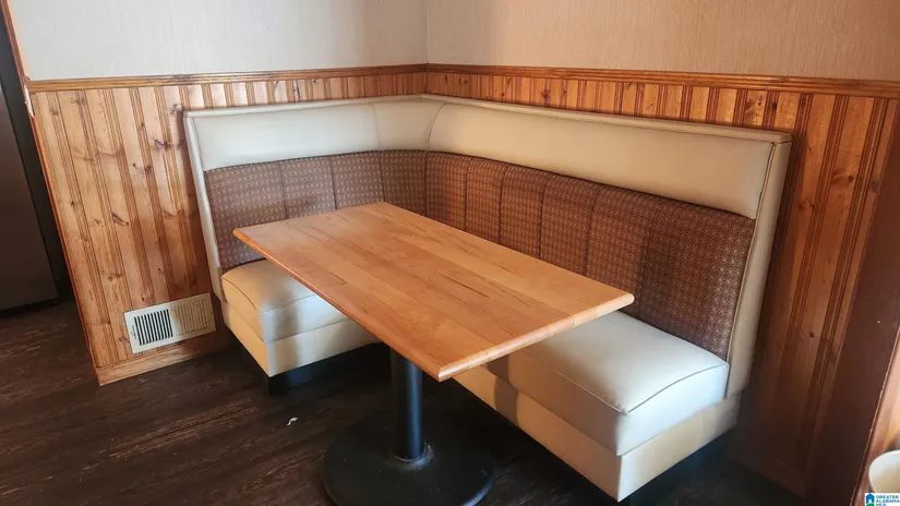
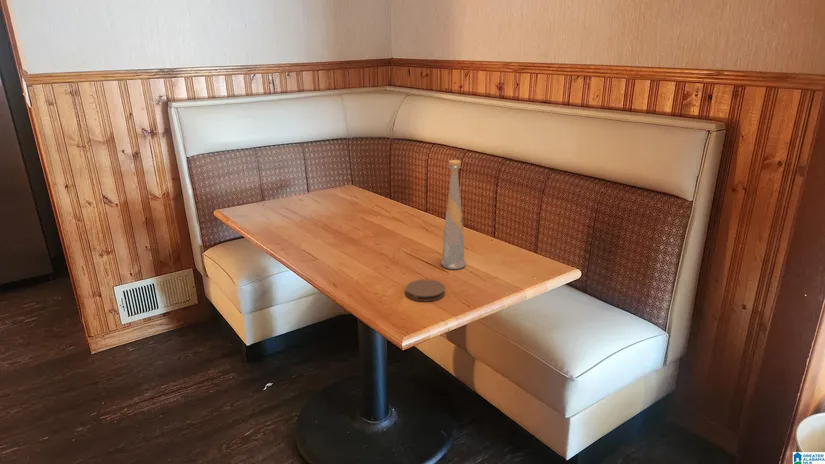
+ coaster [405,278,446,302]
+ bottle [440,159,467,270]
